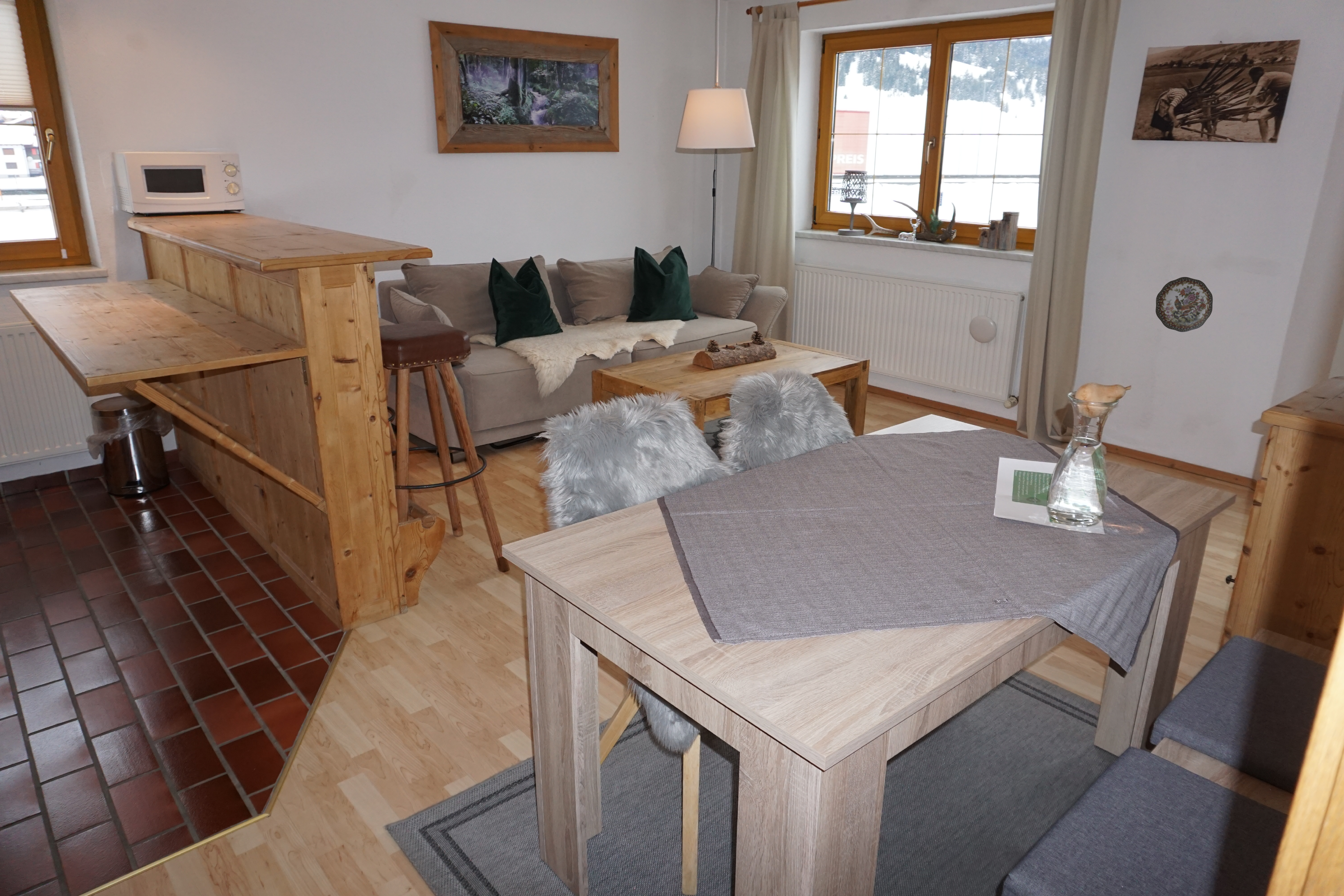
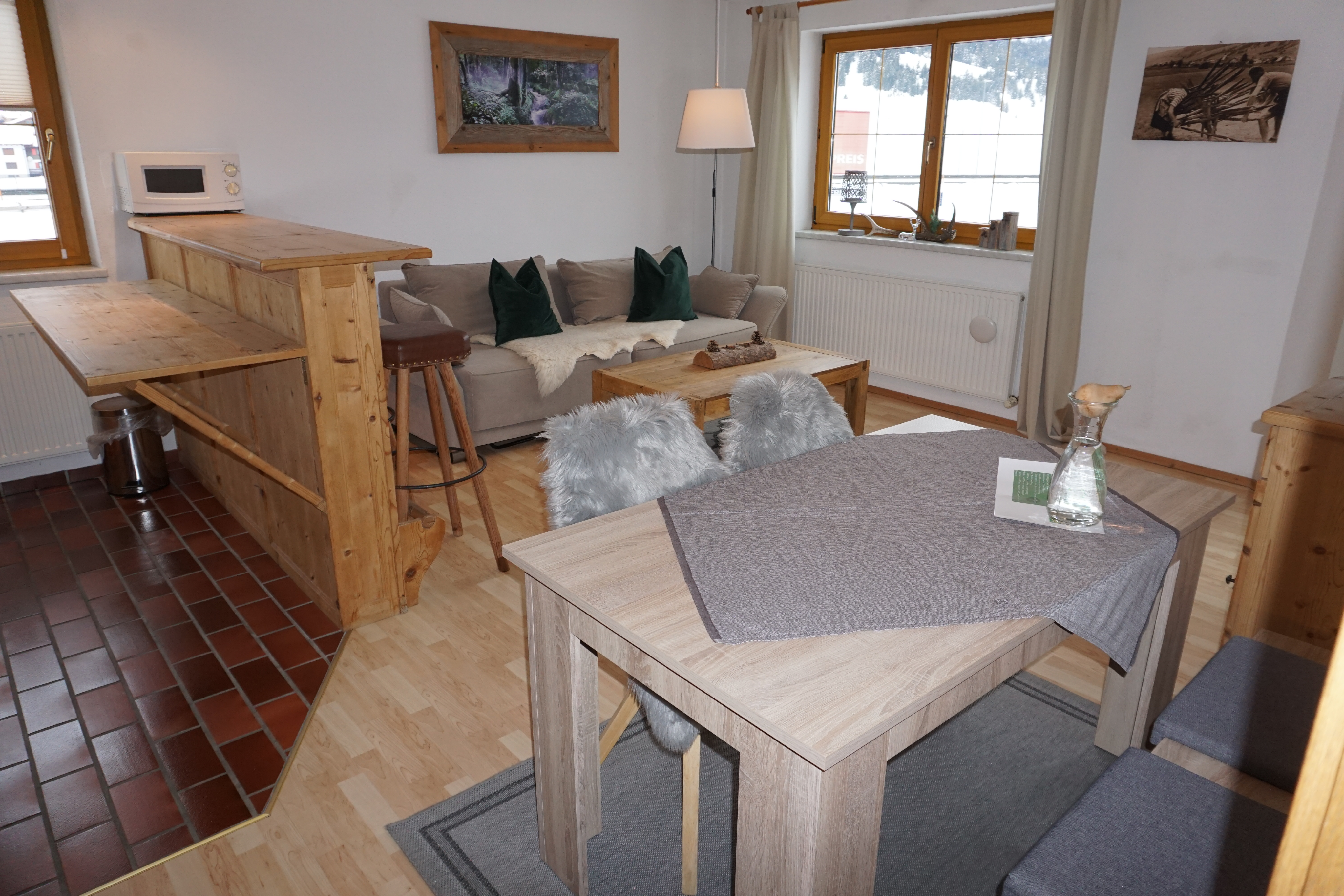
- decorative plate [1155,277,1213,332]
